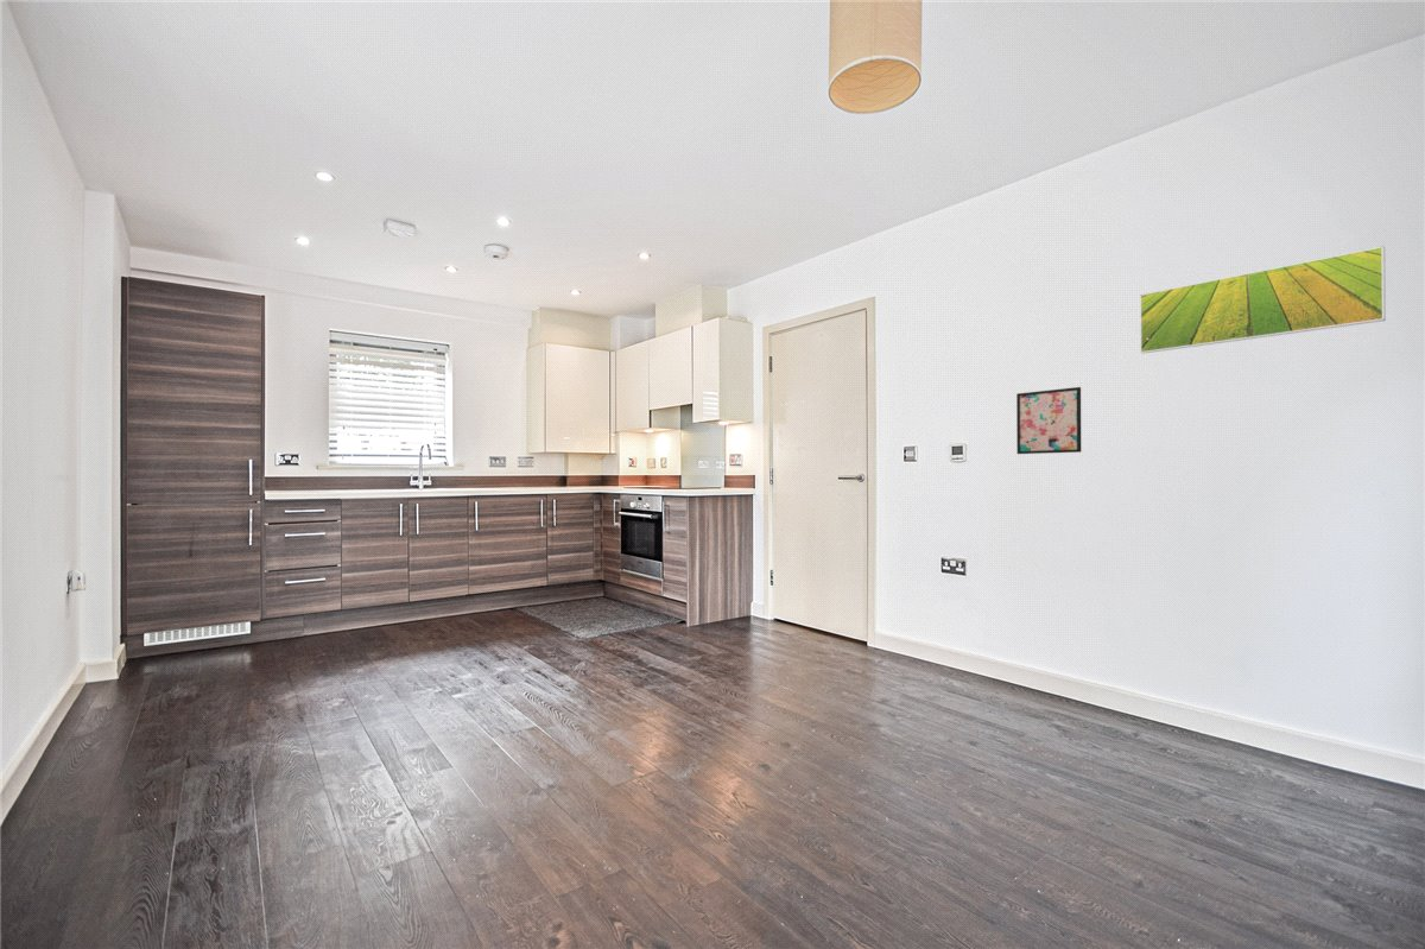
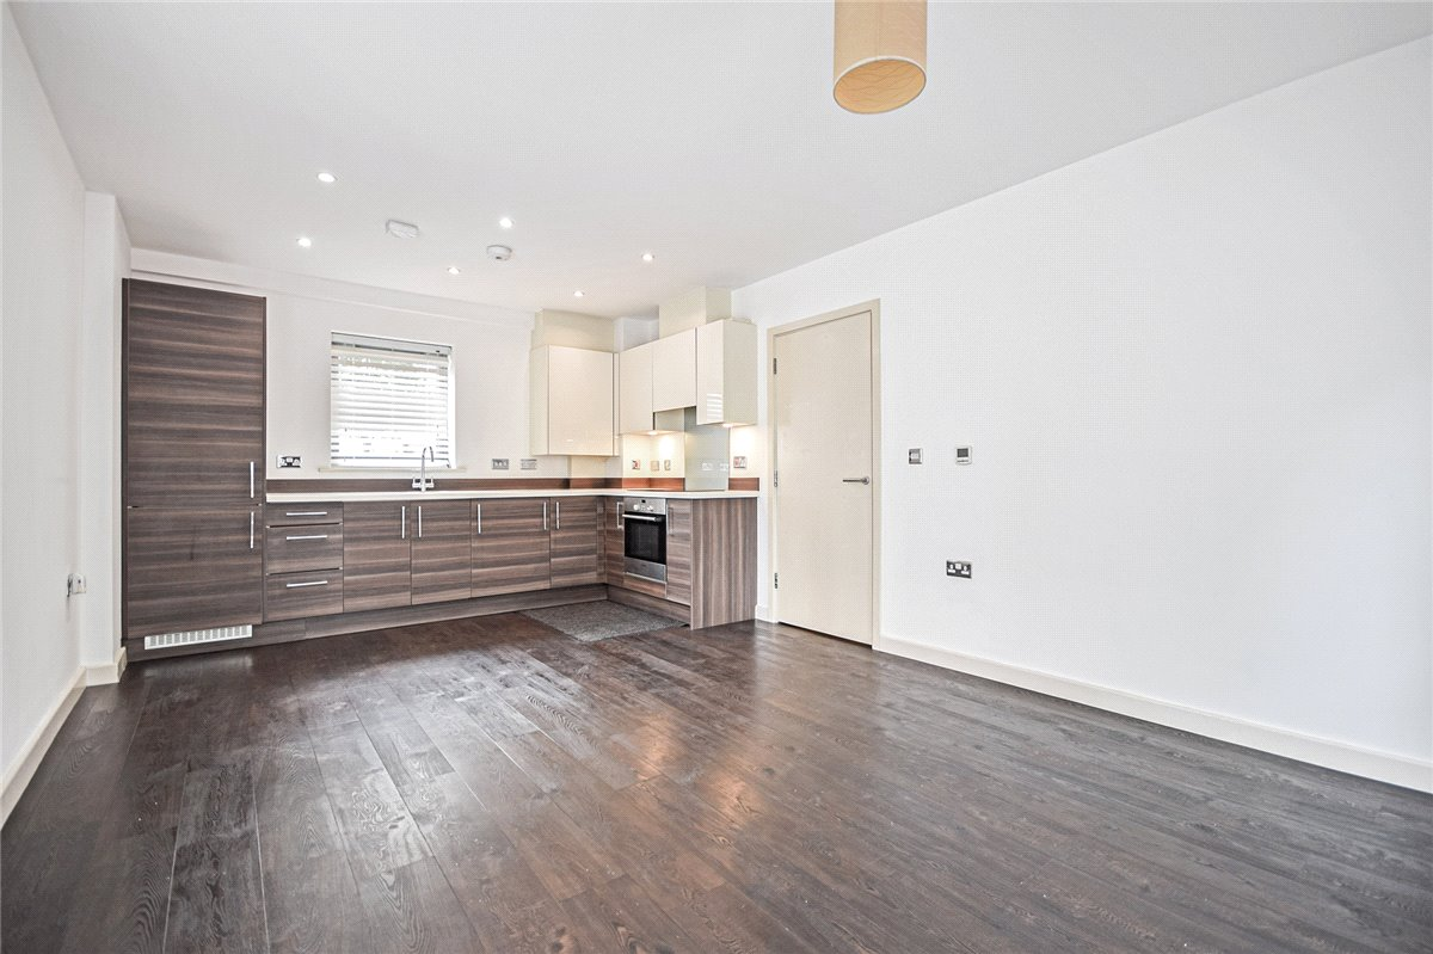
- wall art [1015,386,1082,455]
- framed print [1139,245,1387,355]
